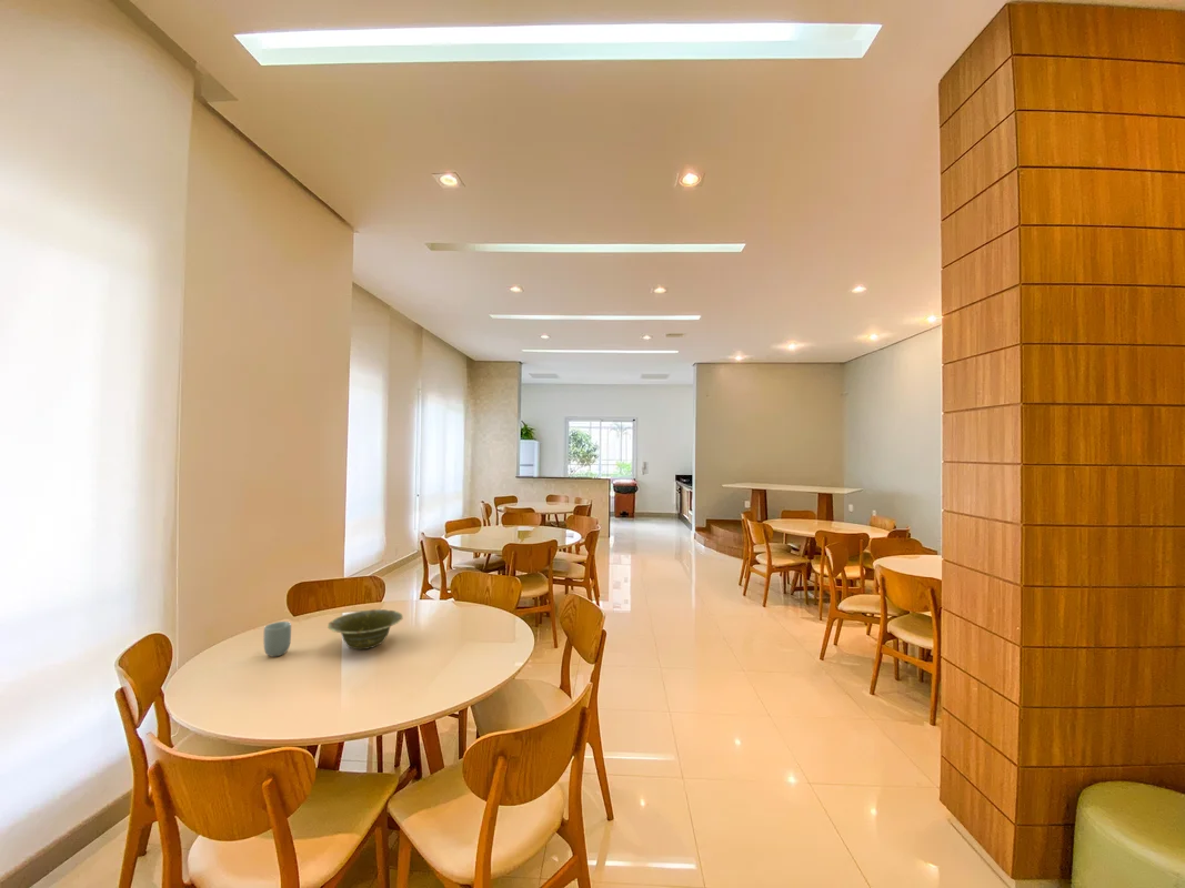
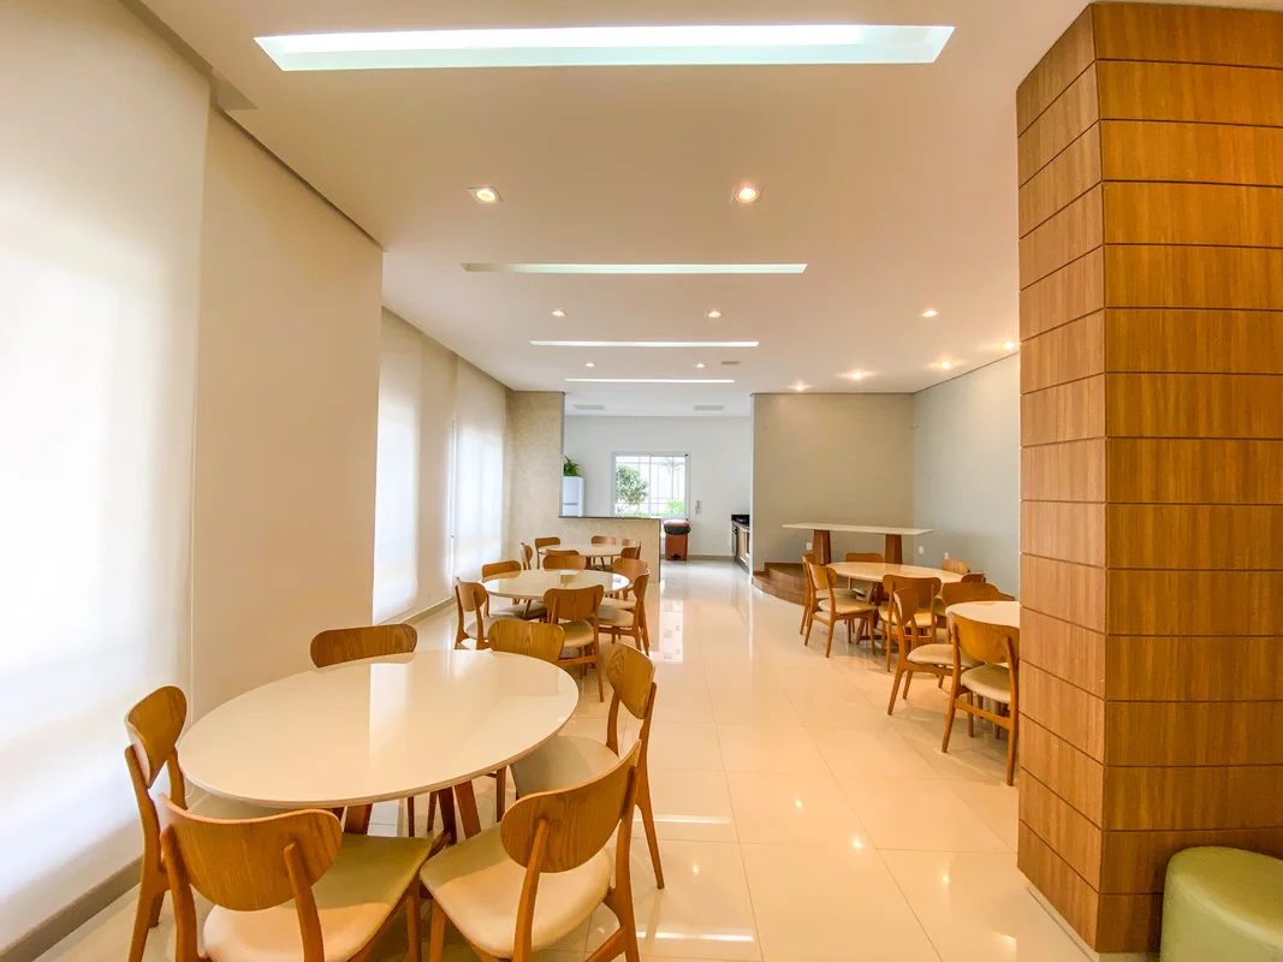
- dish [327,608,404,650]
- cup [262,620,292,657]
